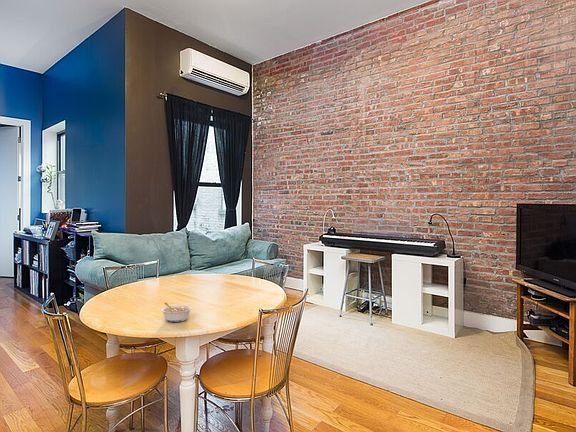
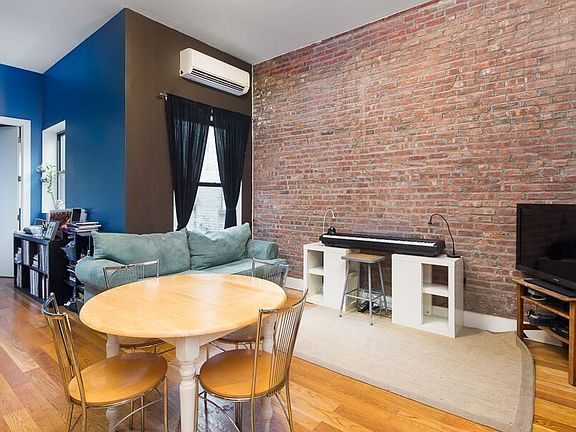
- legume [160,302,193,323]
